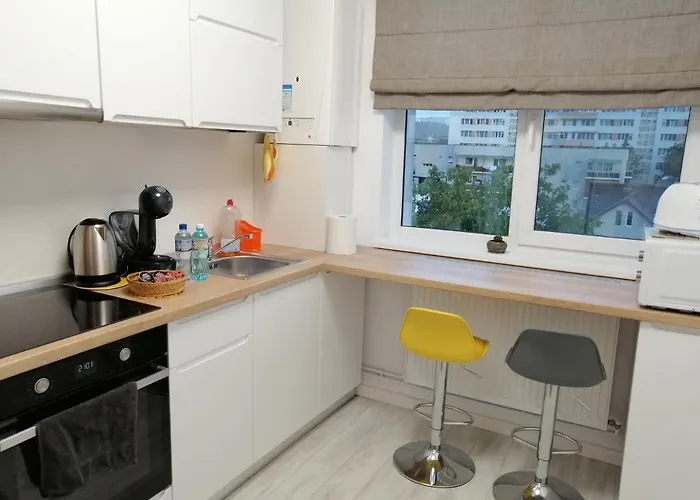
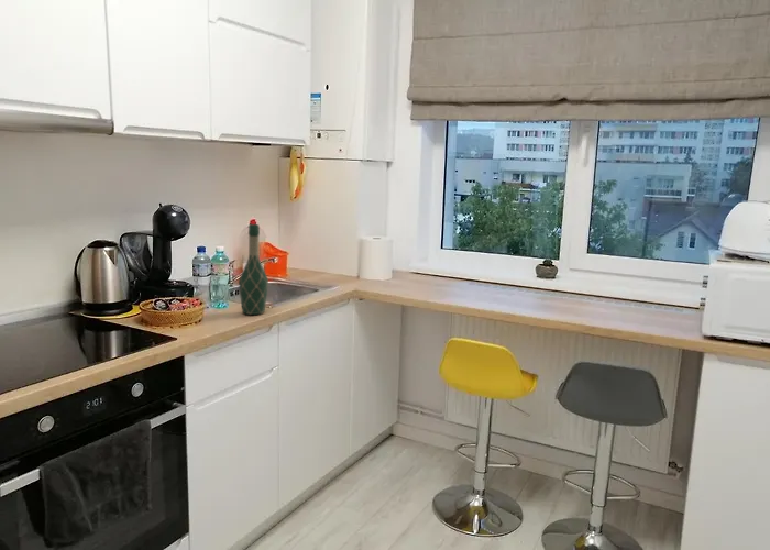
+ wine bottle [238,223,270,316]
